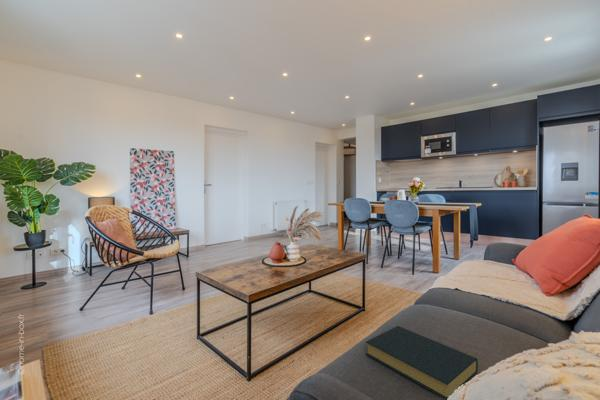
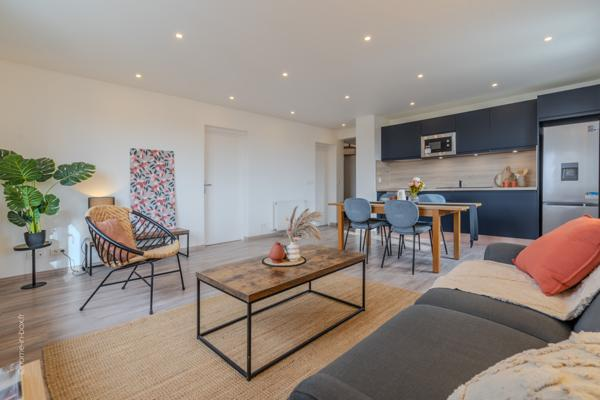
- hardback book [365,325,479,400]
